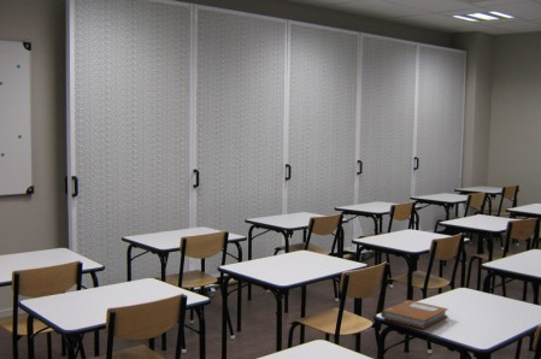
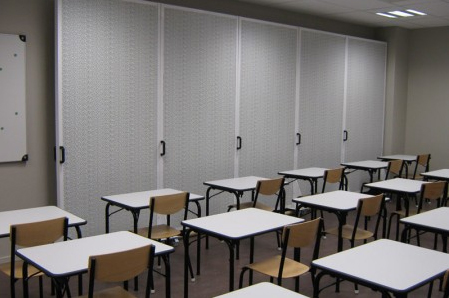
- notebook [380,299,449,330]
